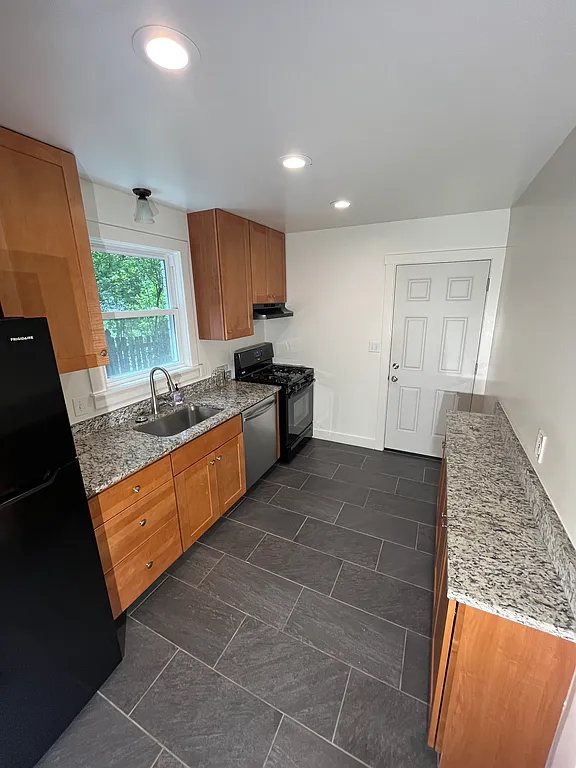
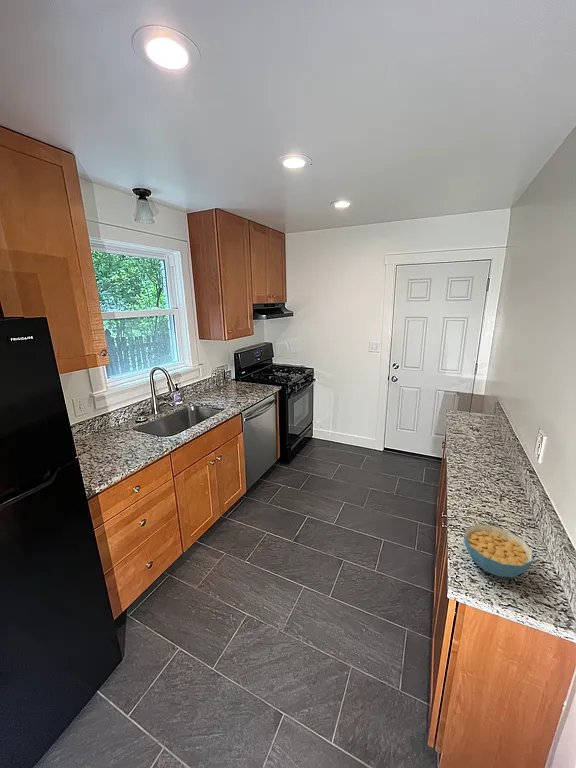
+ cereal bowl [463,523,534,579]
